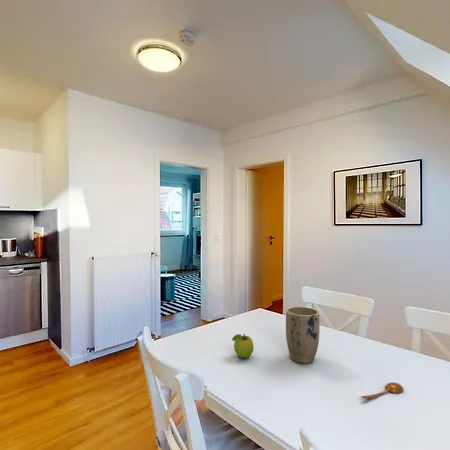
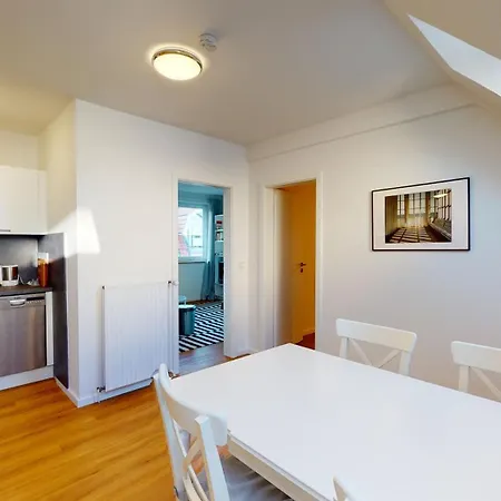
- spoon [360,381,404,400]
- fruit [231,333,255,359]
- plant pot [285,306,320,365]
